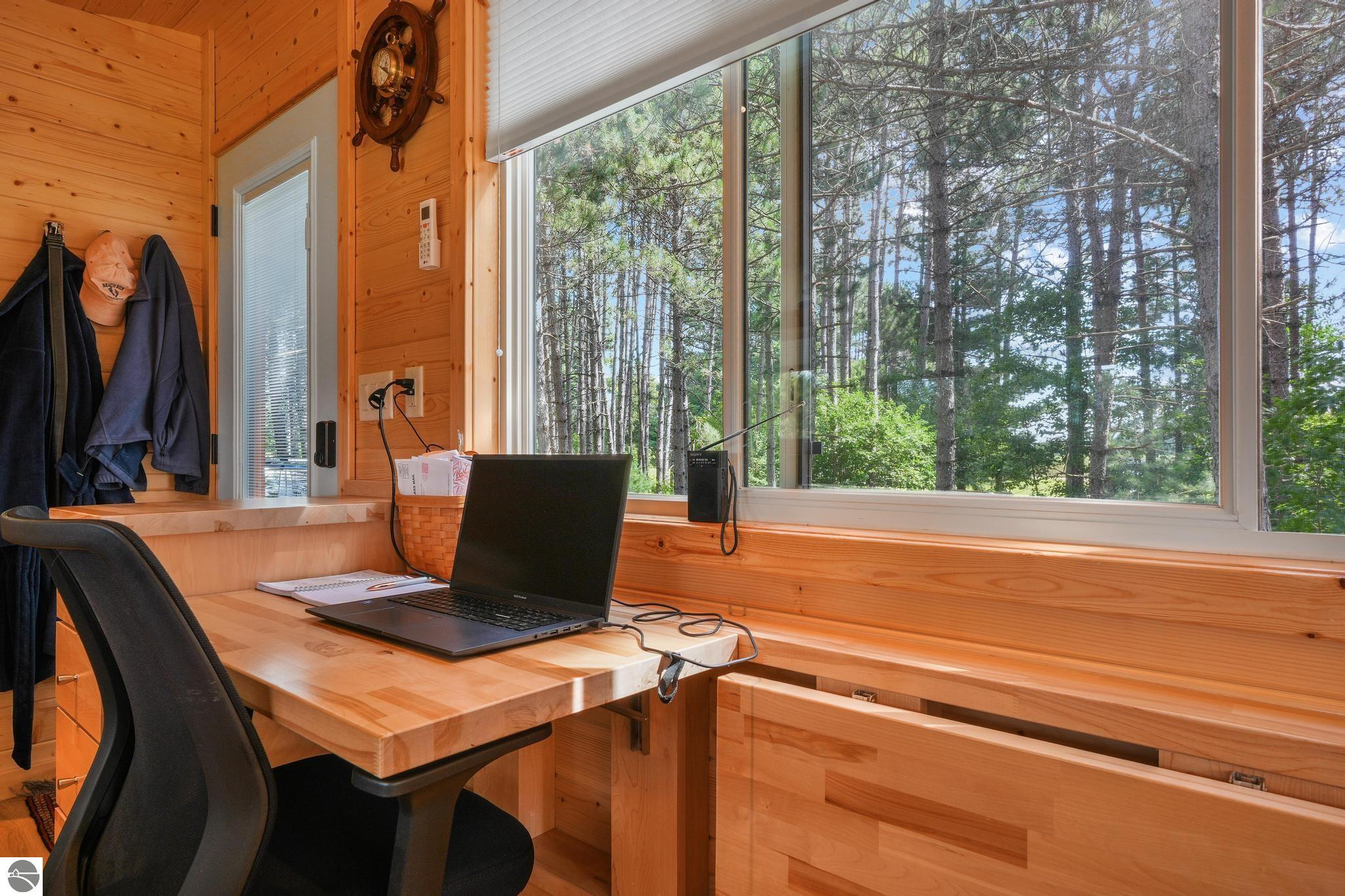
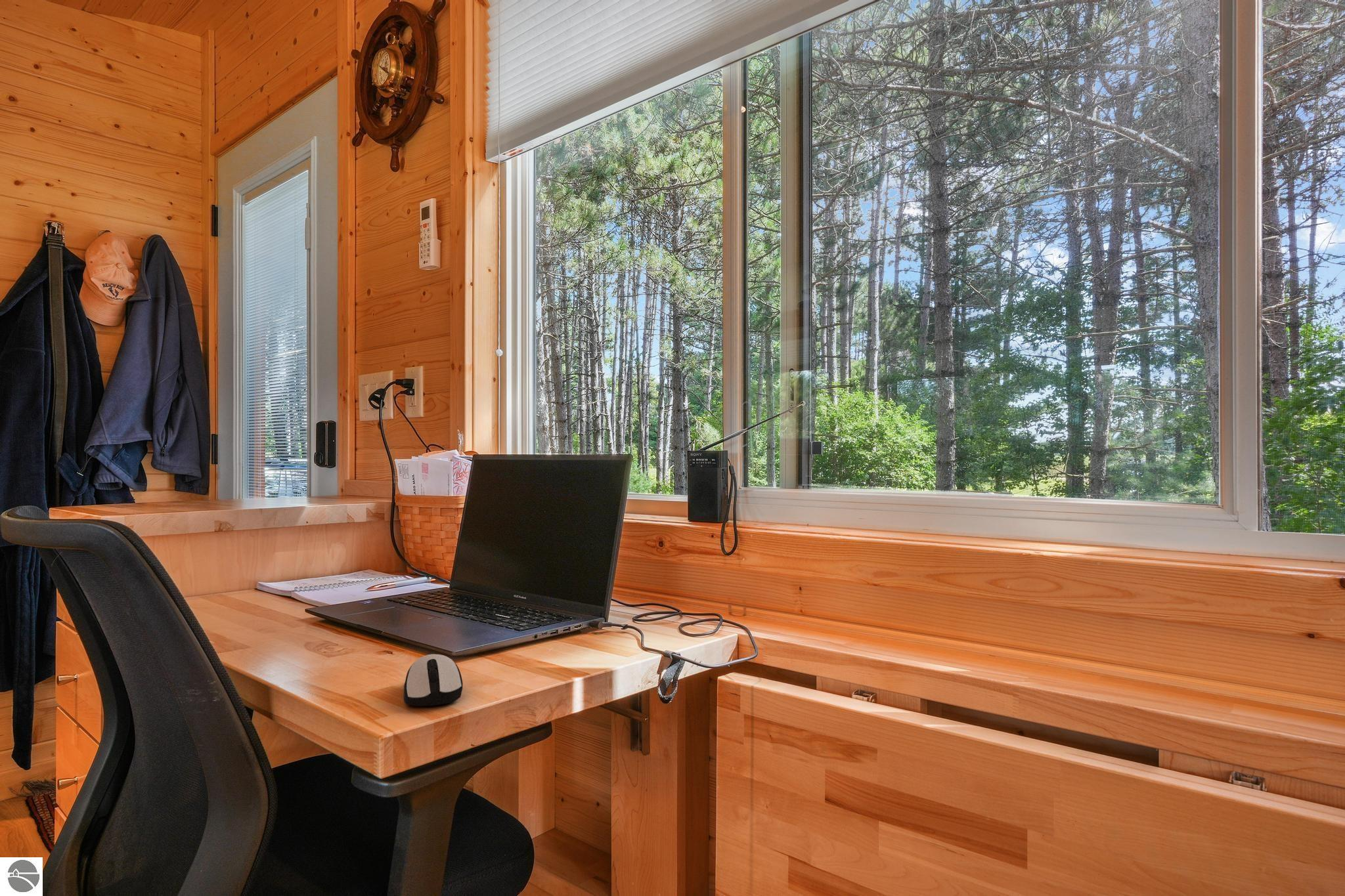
+ computer mouse [403,654,464,706]
